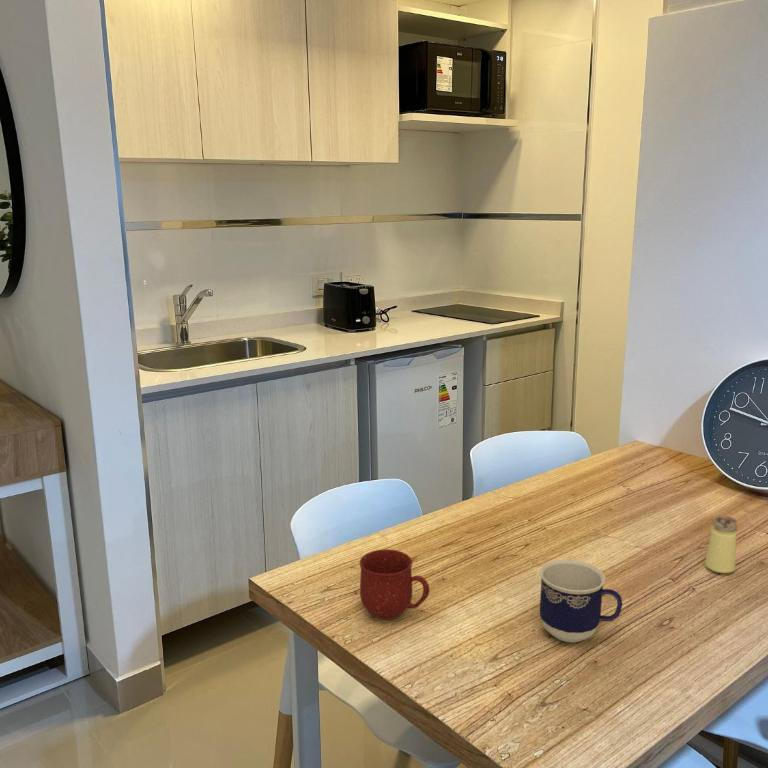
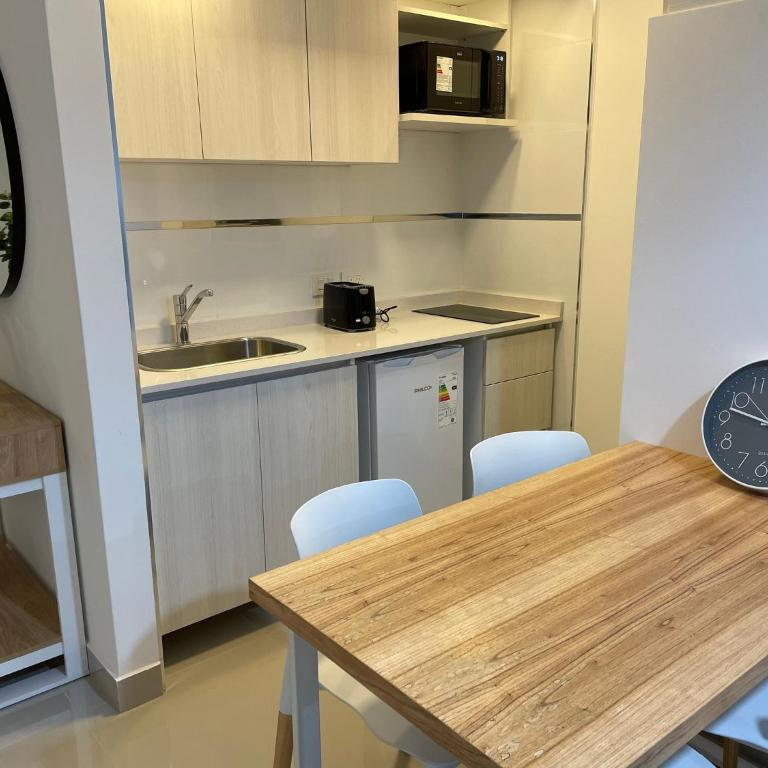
- saltshaker [704,514,738,574]
- cup [539,558,623,643]
- mug [358,548,430,621]
